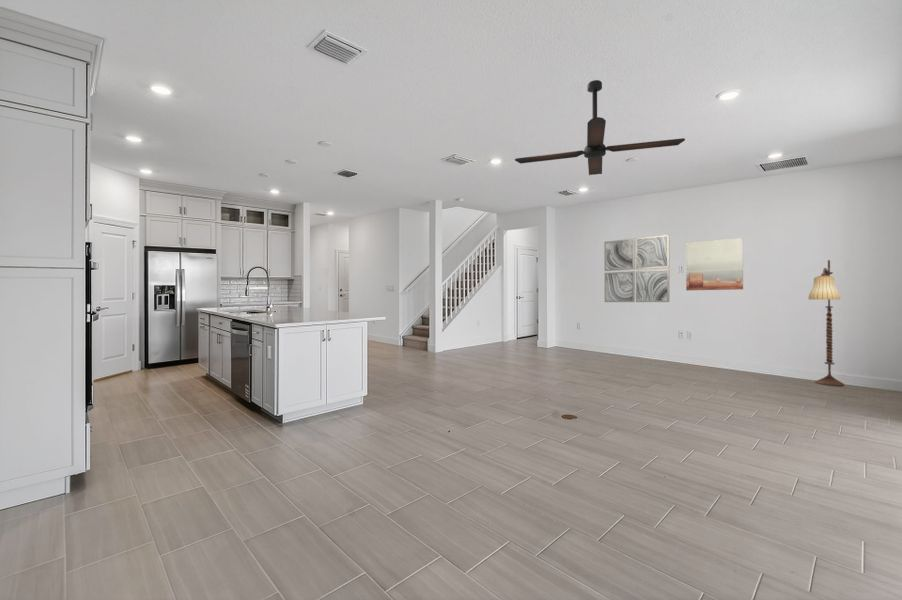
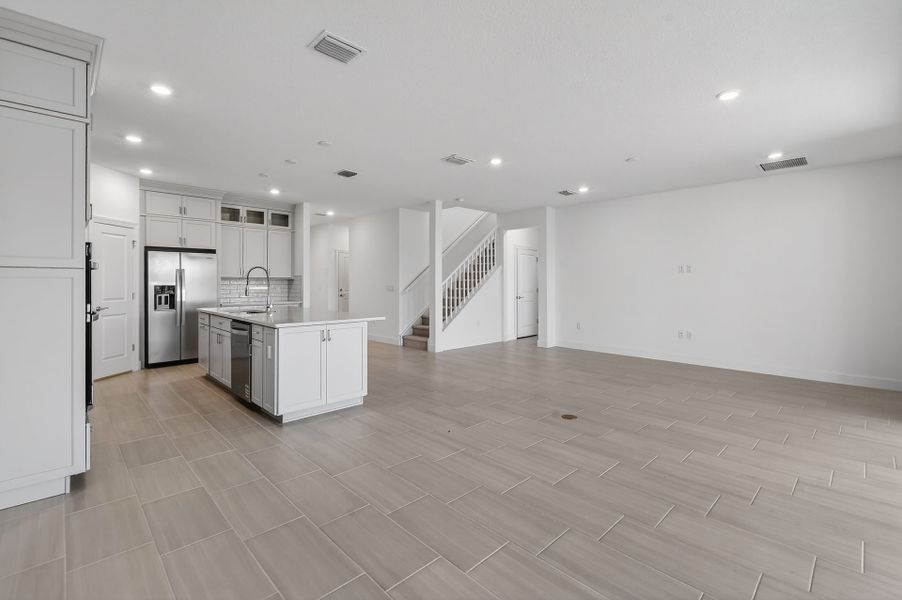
- ceiling fan [514,79,686,176]
- wall art [685,237,744,291]
- wall art [603,234,671,303]
- floor lamp [808,259,845,387]
